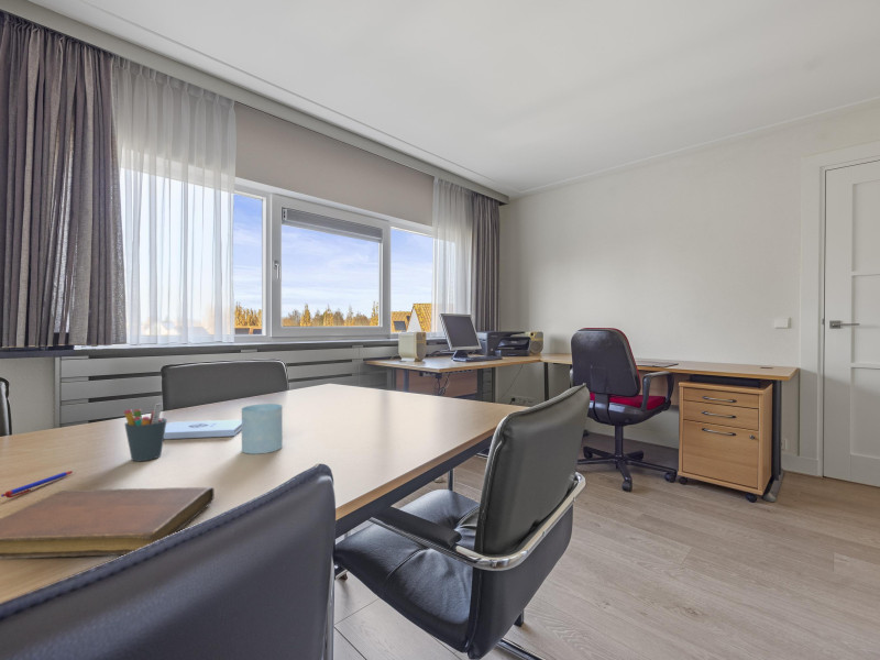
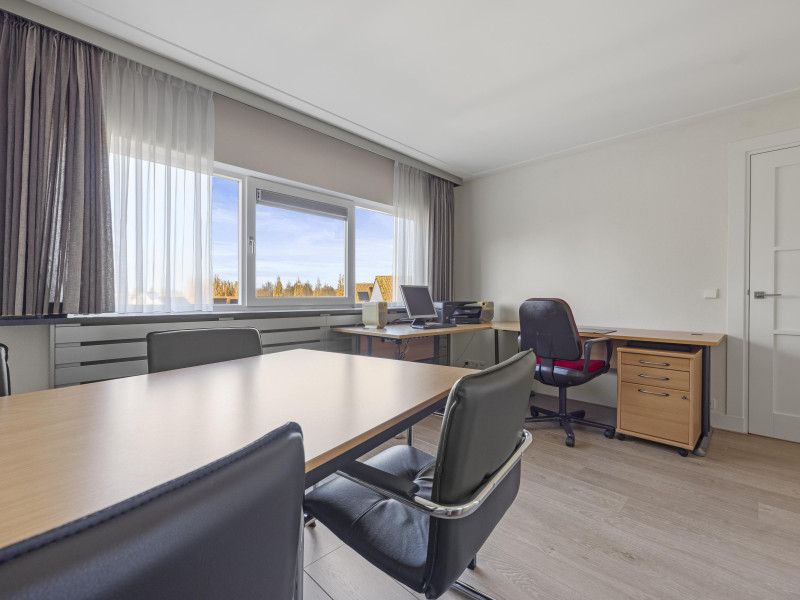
- glass [241,403,284,454]
- pen holder [123,403,168,462]
- notebook [0,486,216,560]
- pen [0,470,75,499]
- notepad [164,418,242,440]
